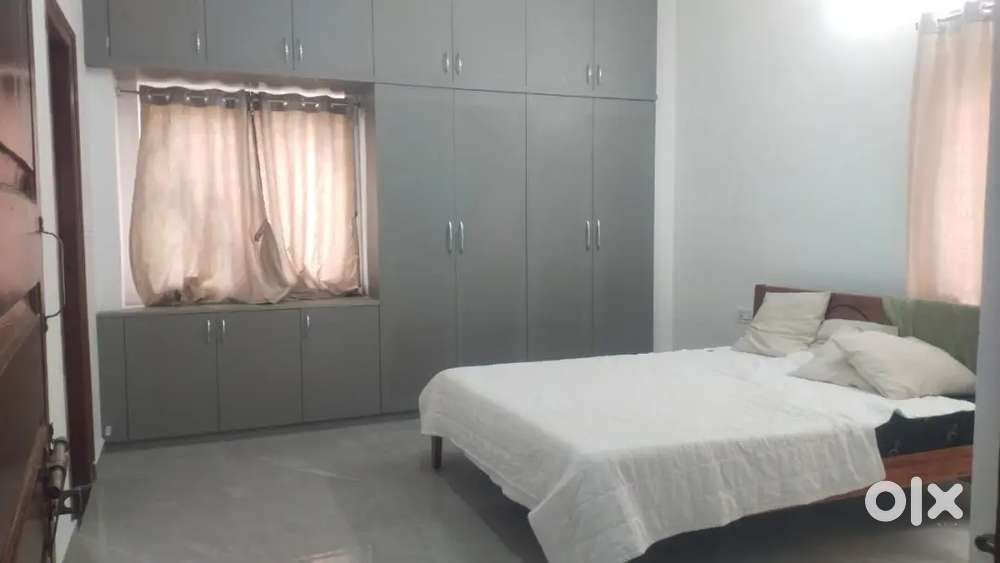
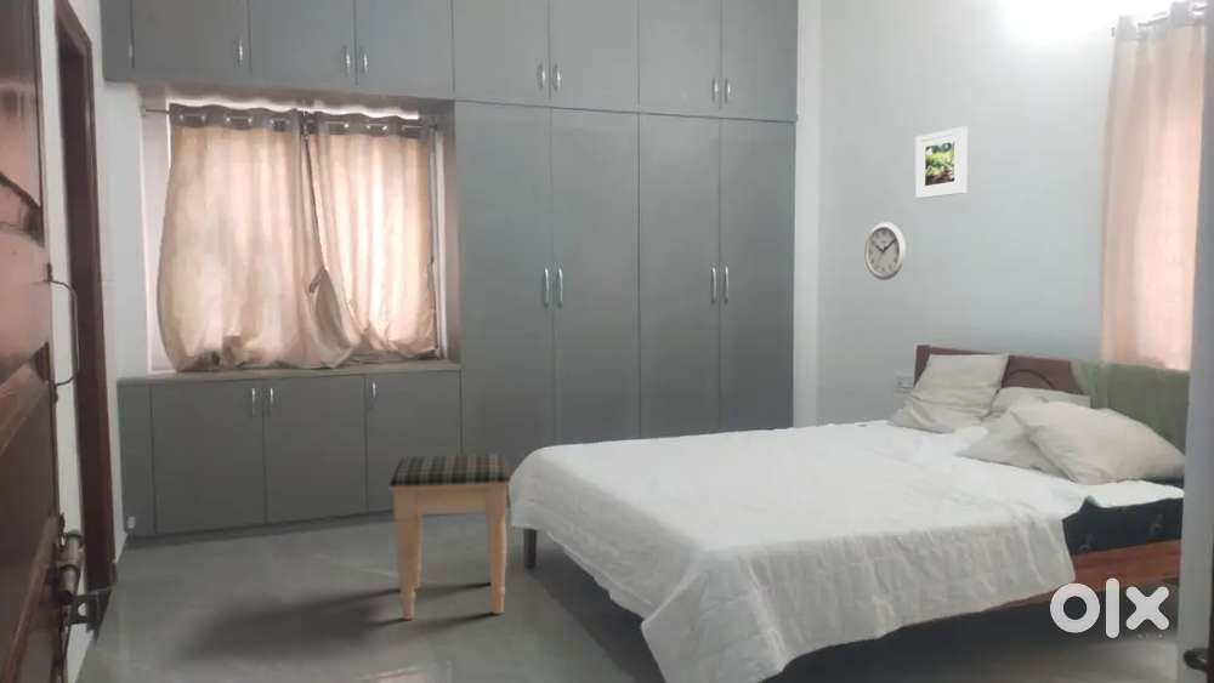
+ wall clock [863,221,907,281]
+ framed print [914,125,969,200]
+ footstool [387,453,512,621]
